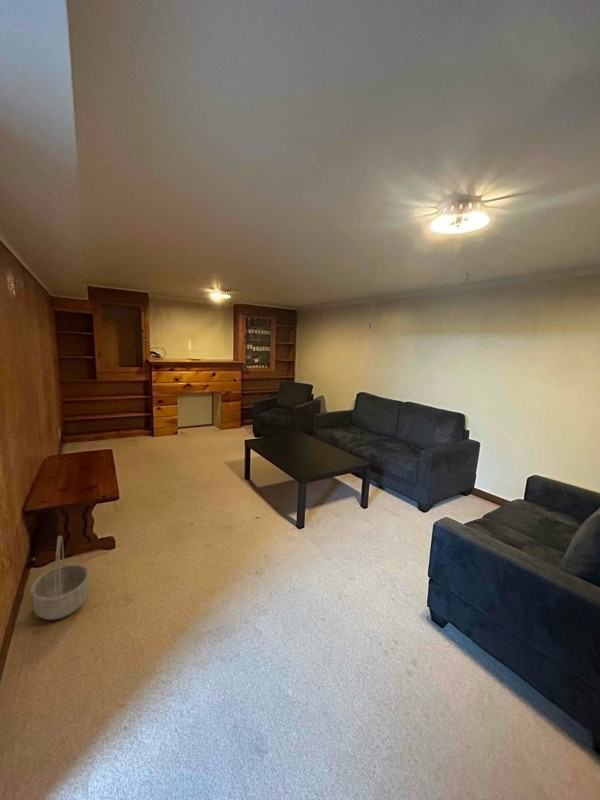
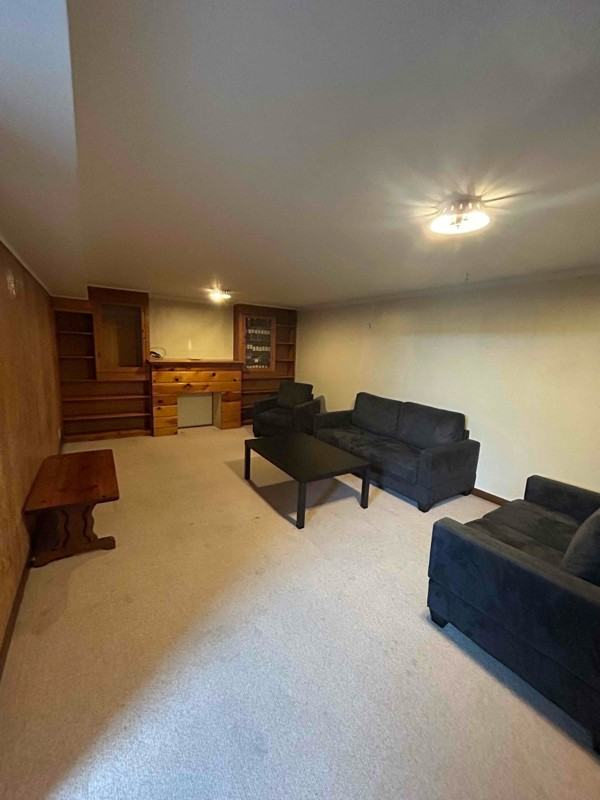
- basket [29,535,91,621]
